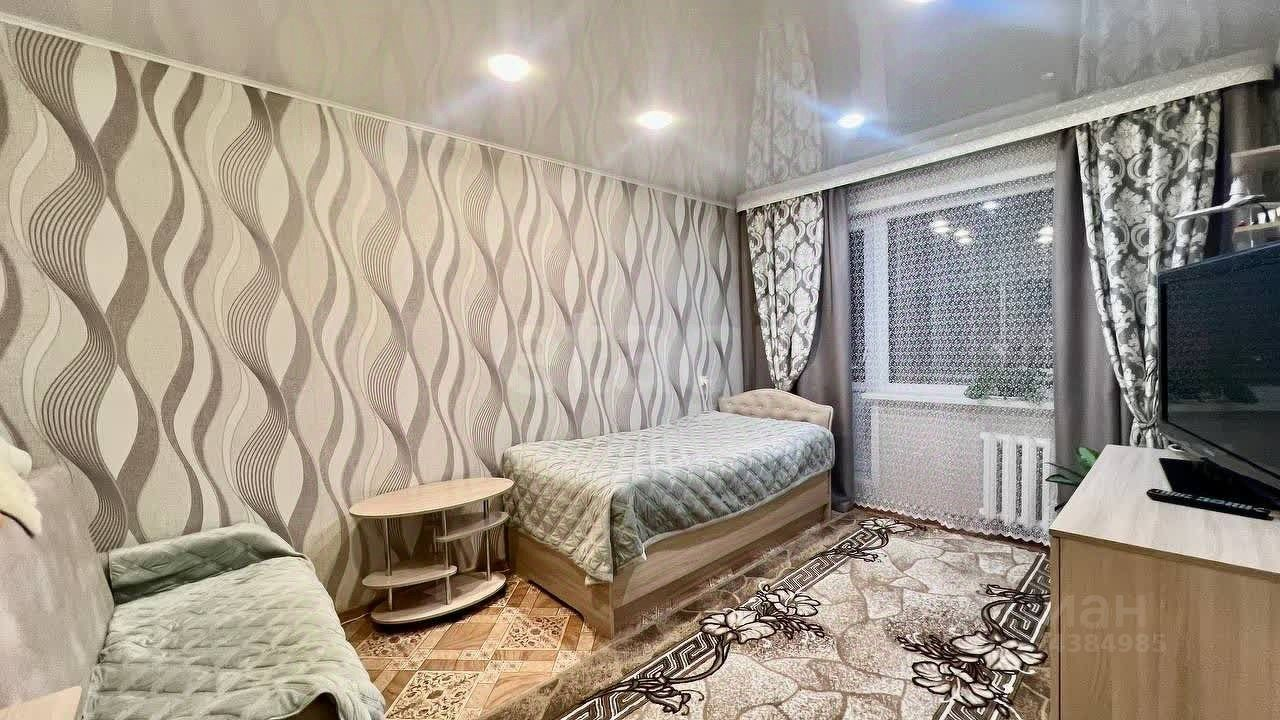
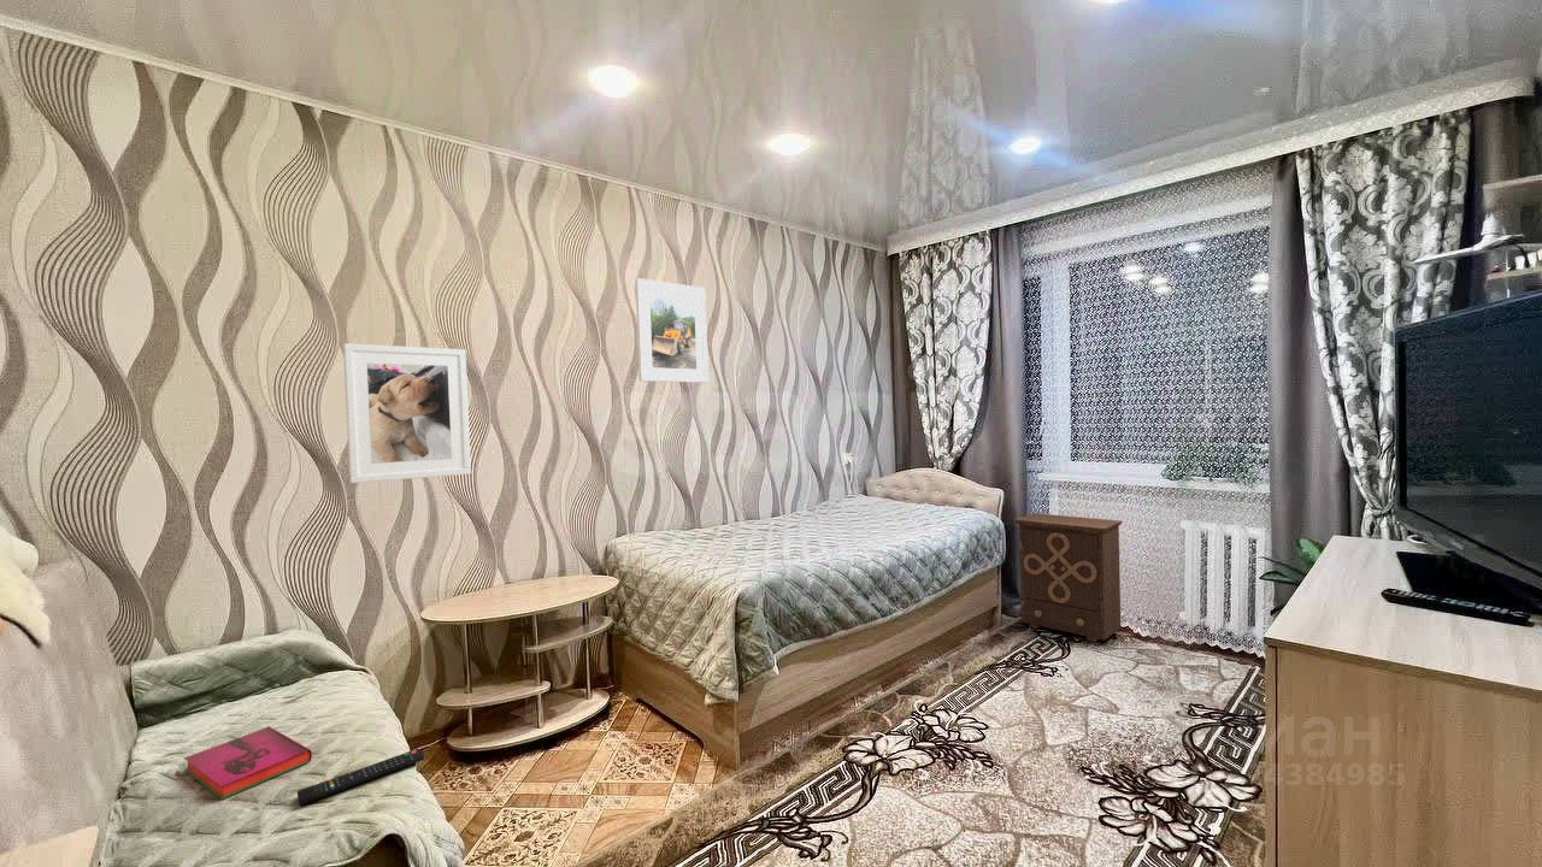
+ nightstand [1013,512,1123,643]
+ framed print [634,277,710,384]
+ hardback book [183,725,313,801]
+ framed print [342,342,472,484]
+ remote control [296,748,425,806]
